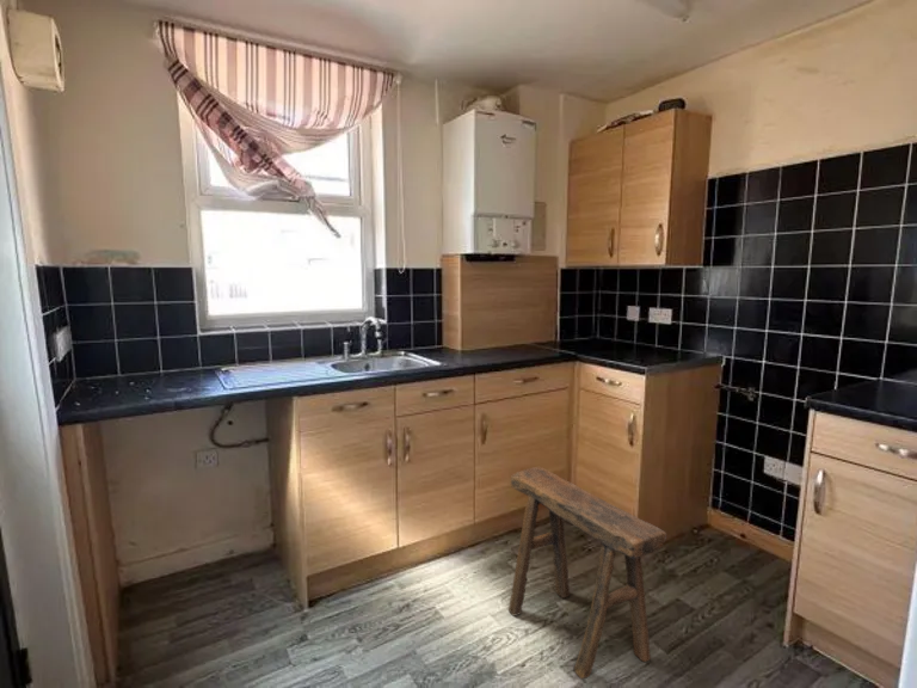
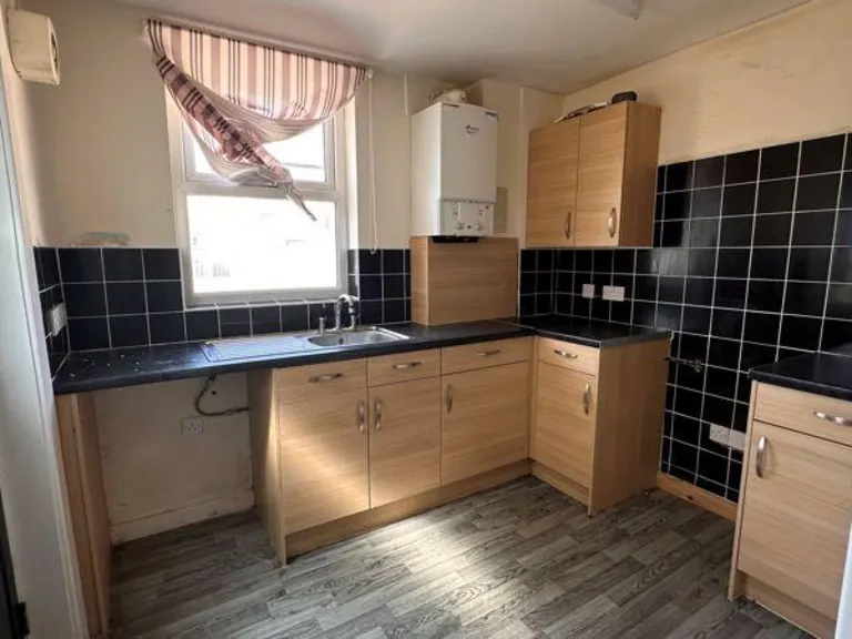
- stool [507,466,667,680]
